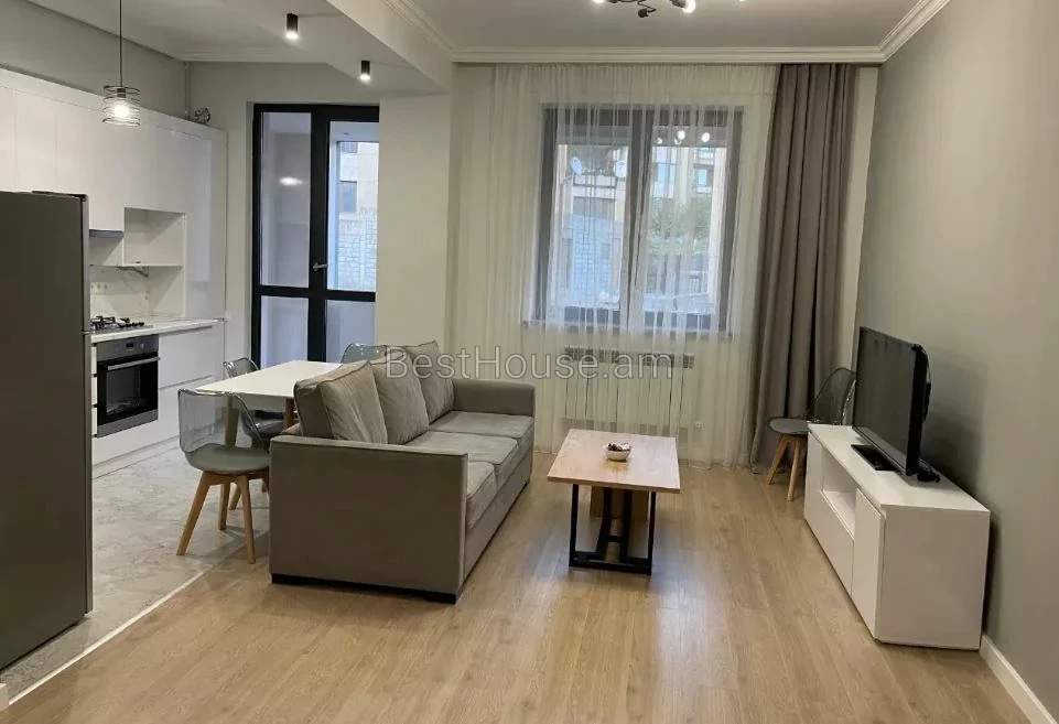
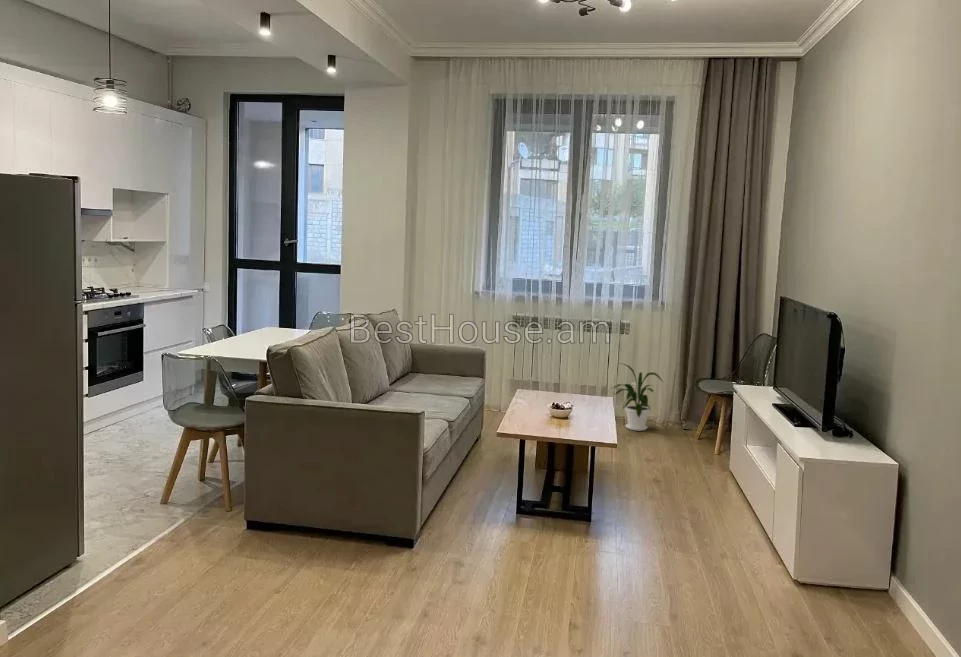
+ house plant [612,362,664,432]
